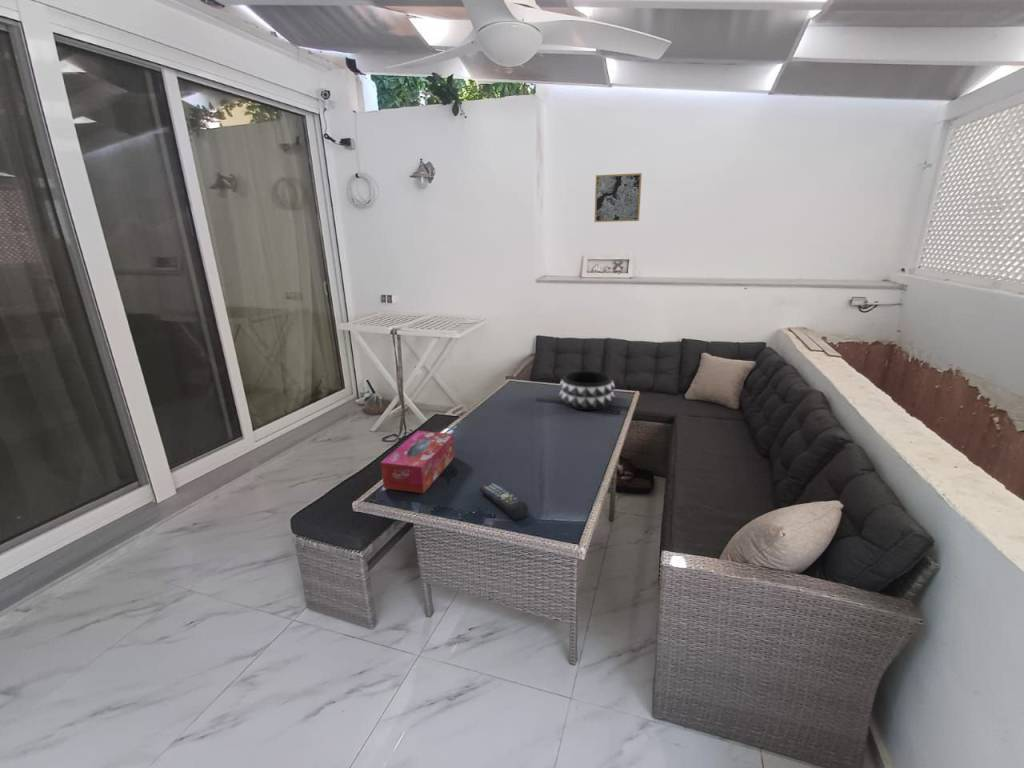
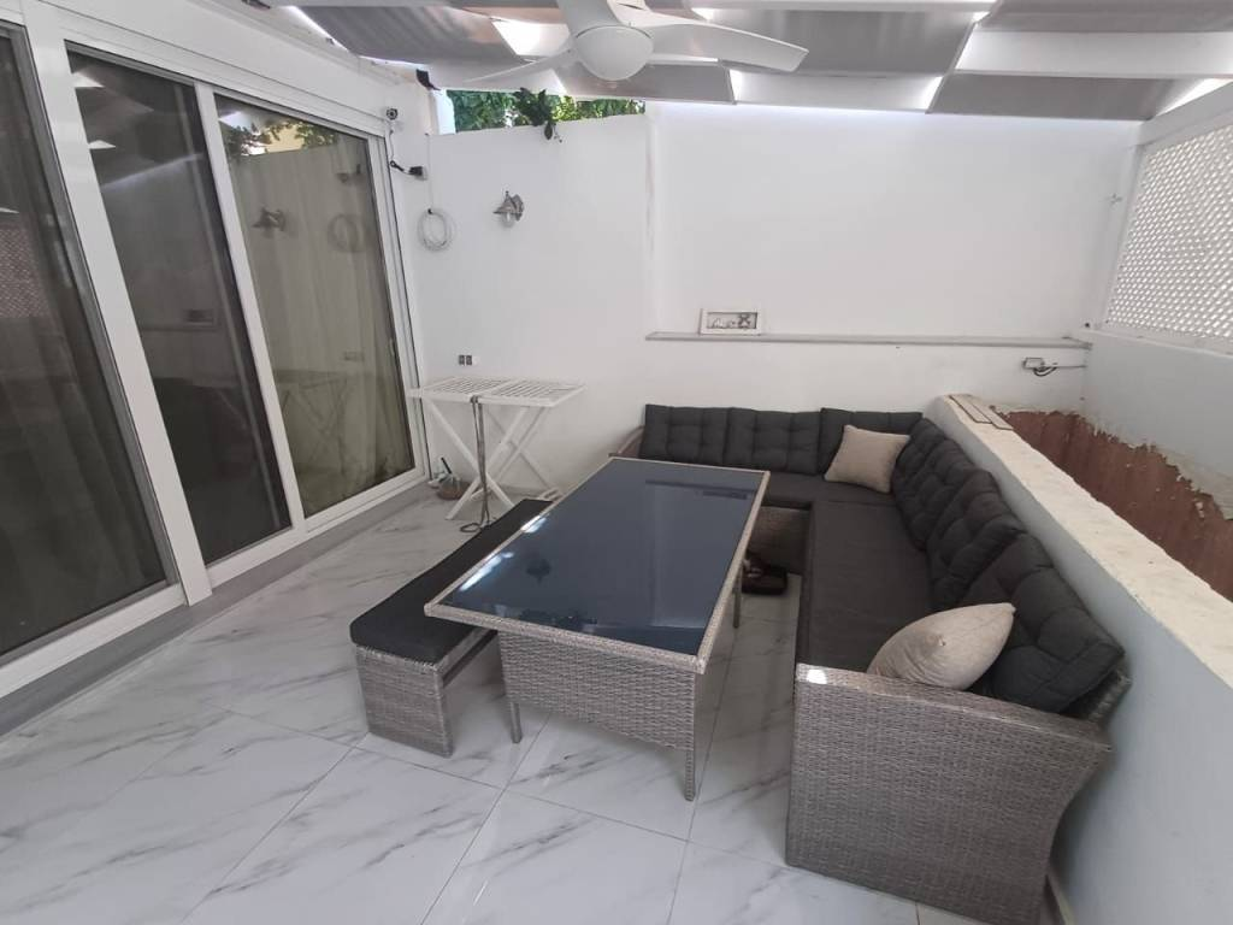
- remote control [479,481,529,521]
- wall art [593,172,643,223]
- decorative bowl [558,370,616,411]
- tissue box [380,430,456,494]
